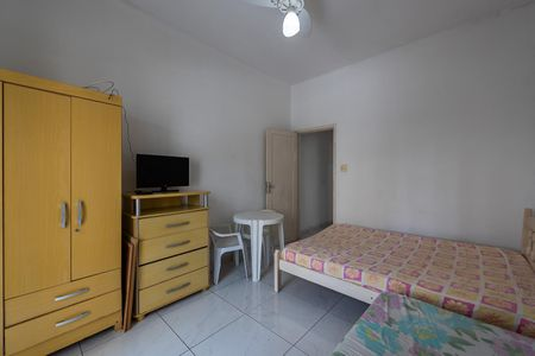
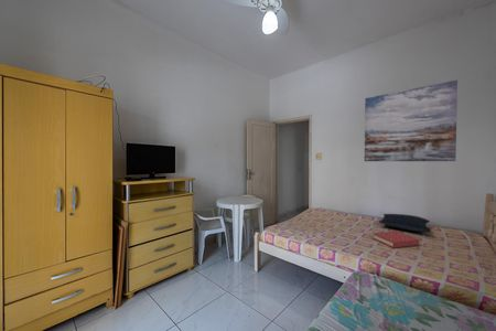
+ hardback book [373,229,420,249]
+ pillow [378,213,432,233]
+ wall art [364,79,459,162]
